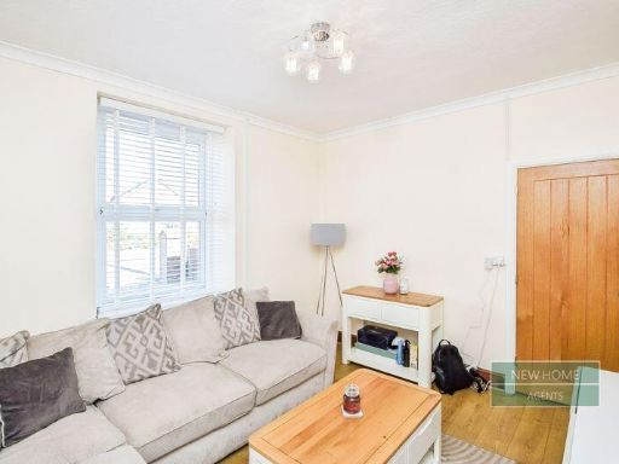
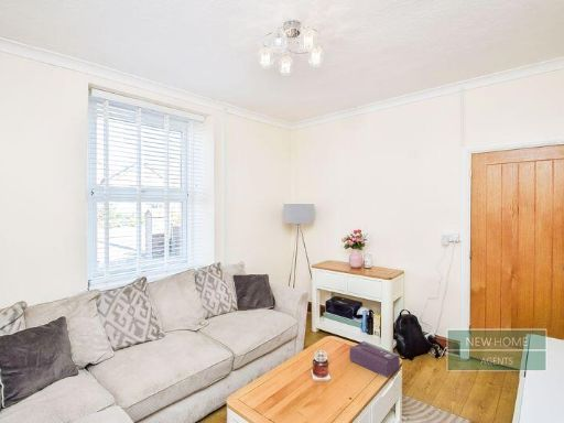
+ tissue box [349,340,401,378]
